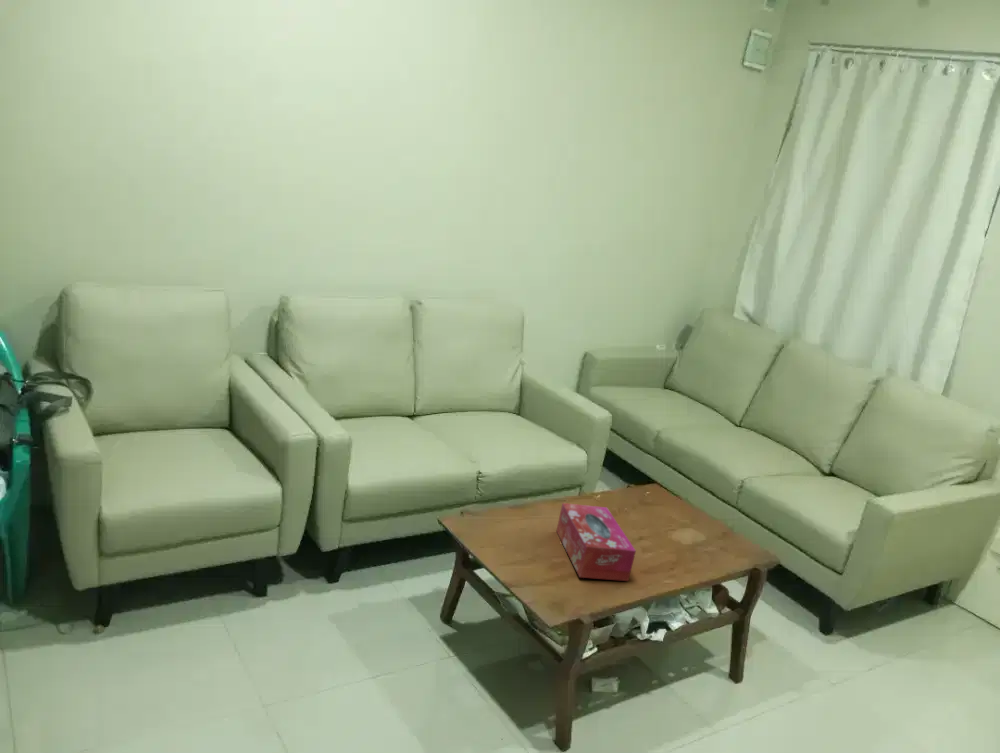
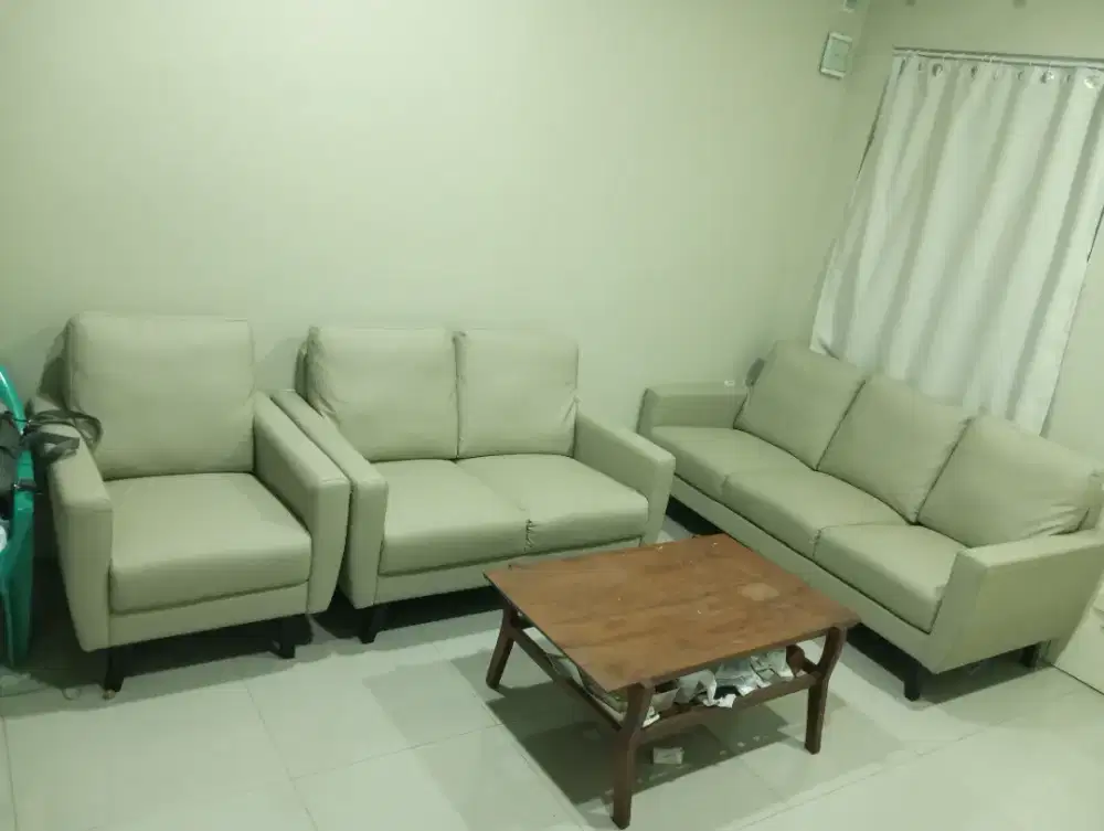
- tissue box [555,502,637,582]
